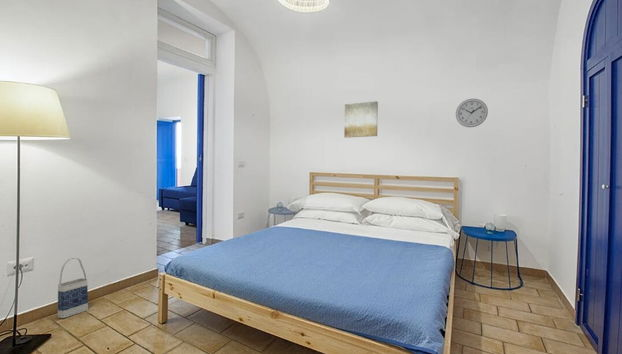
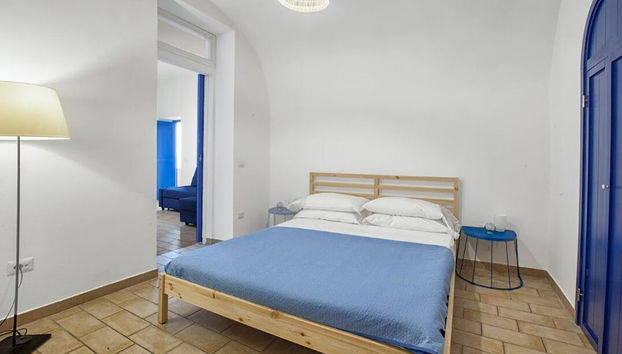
- wall art [343,100,379,139]
- wall clock [455,98,489,128]
- bag [57,257,89,319]
